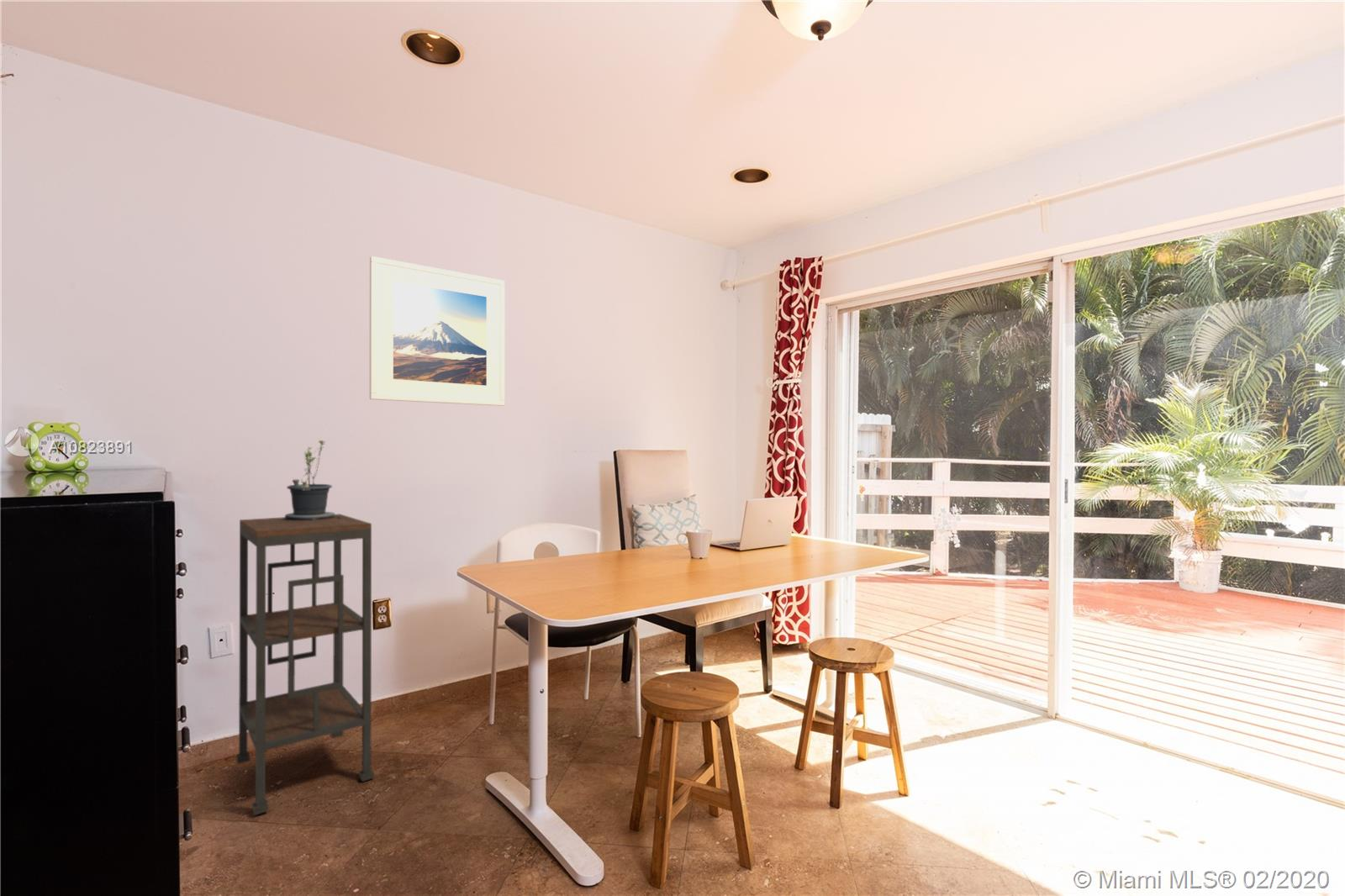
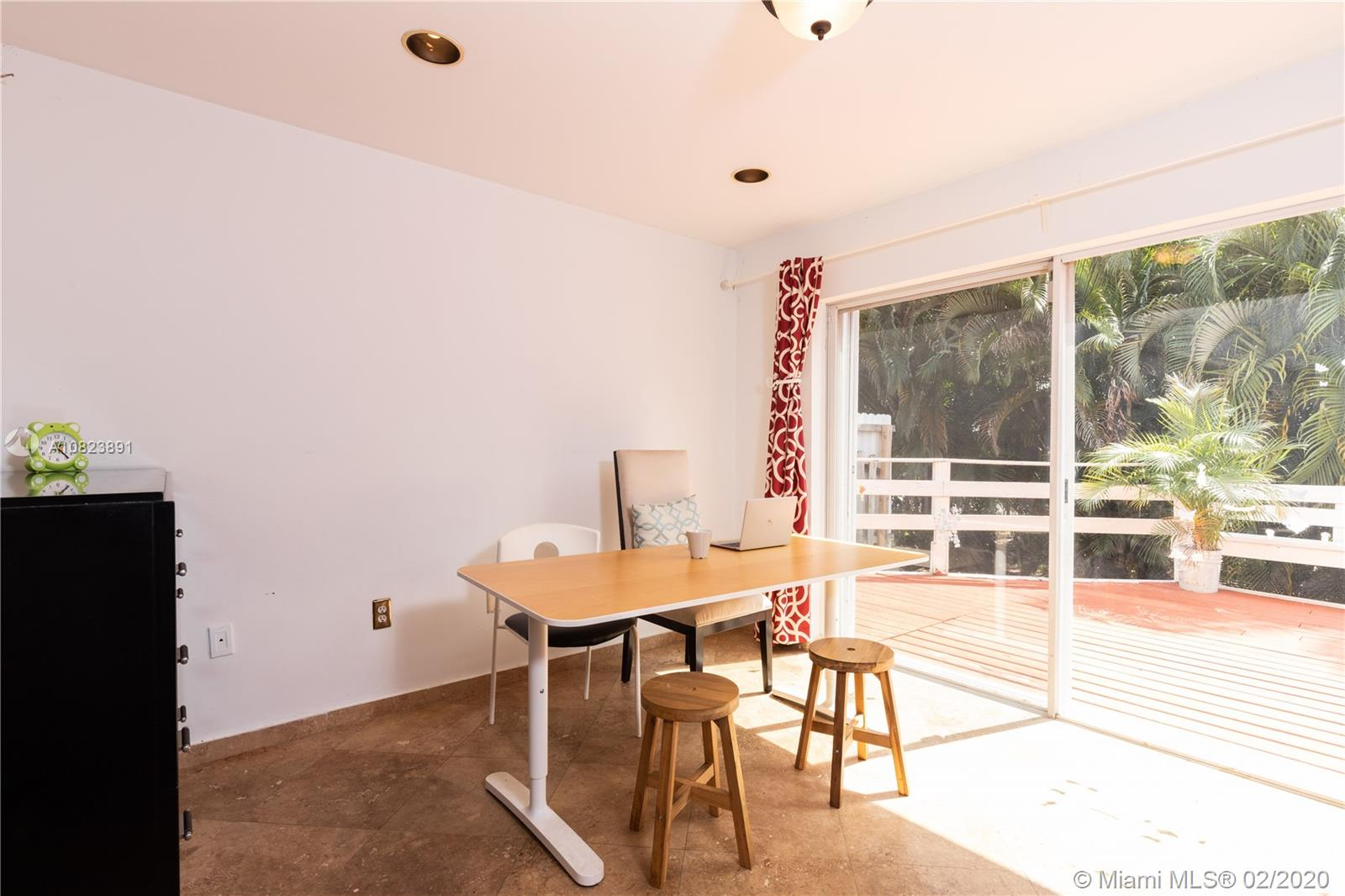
- potted plant [284,440,341,519]
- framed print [369,256,506,407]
- shelving unit [235,514,375,816]
